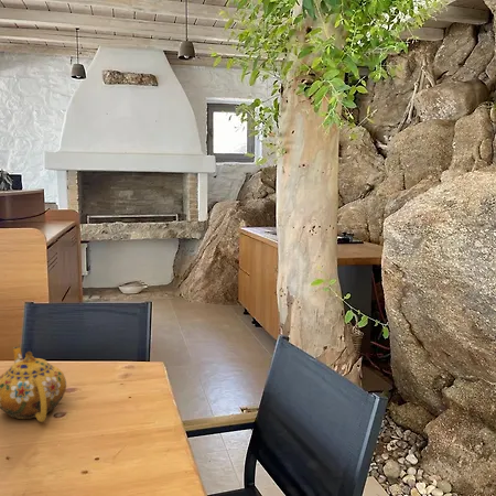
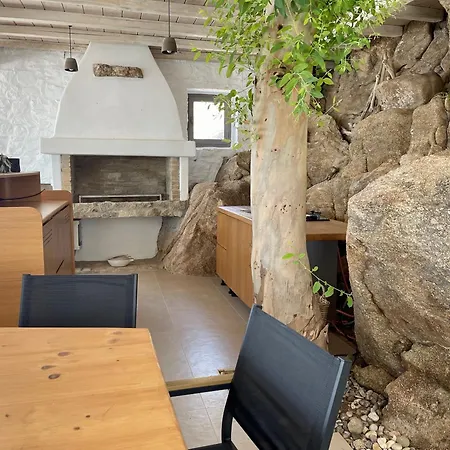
- teapot [0,346,67,423]
